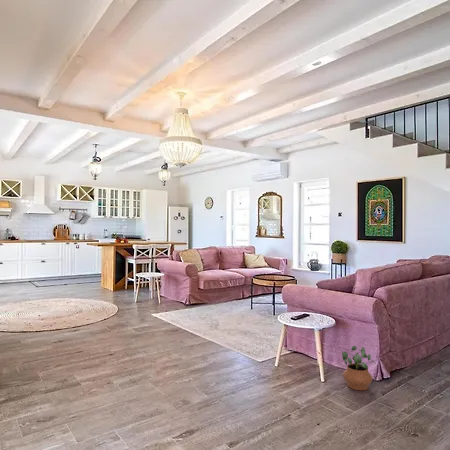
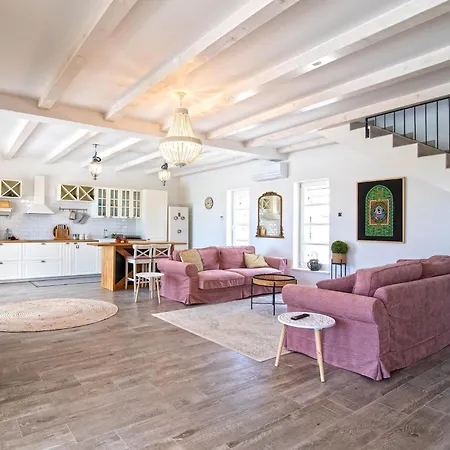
- potted plant [341,345,377,391]
